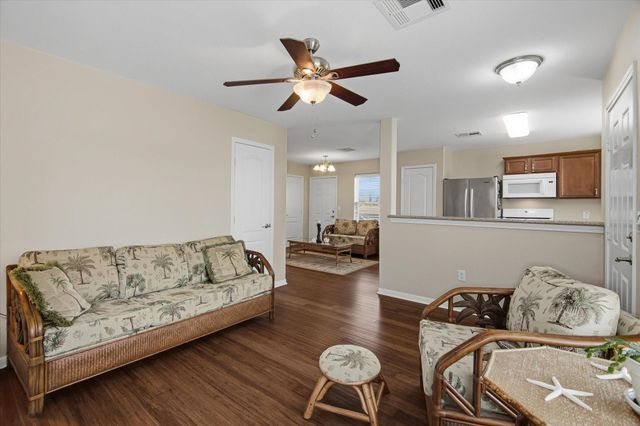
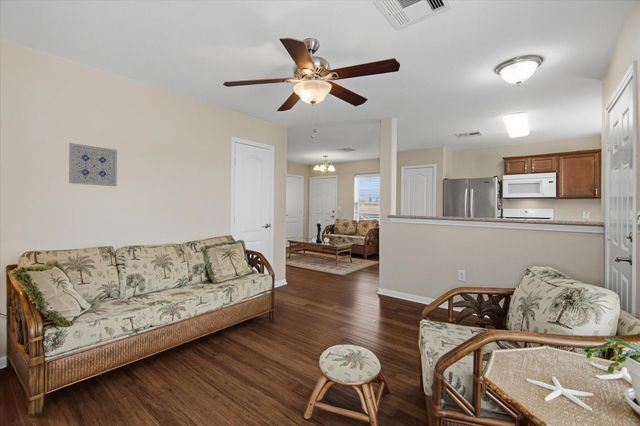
+ wall art [68,142,118,187]
